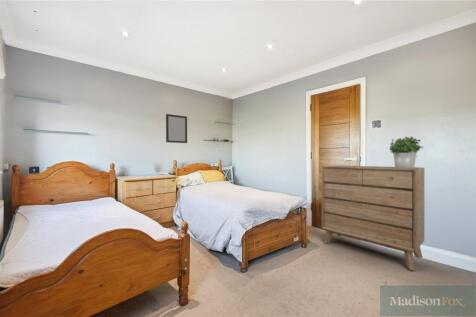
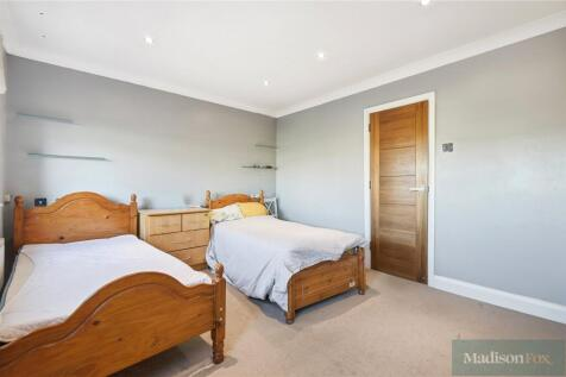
- dresser [321,164,425,271]
- home mirror [165,113,188,144]
- potted plant [389,136,424,169]
